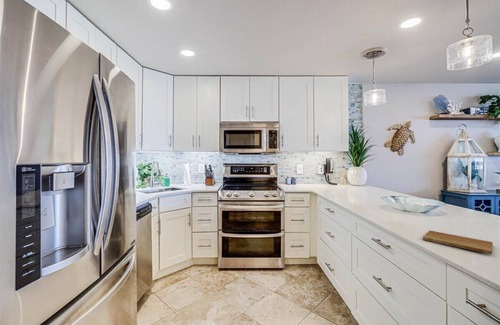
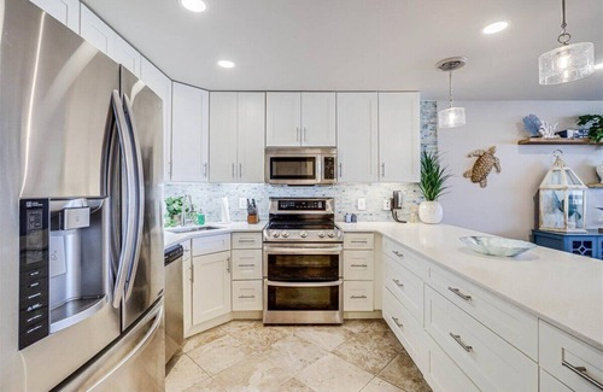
- cutting board [422,230,494,255]
